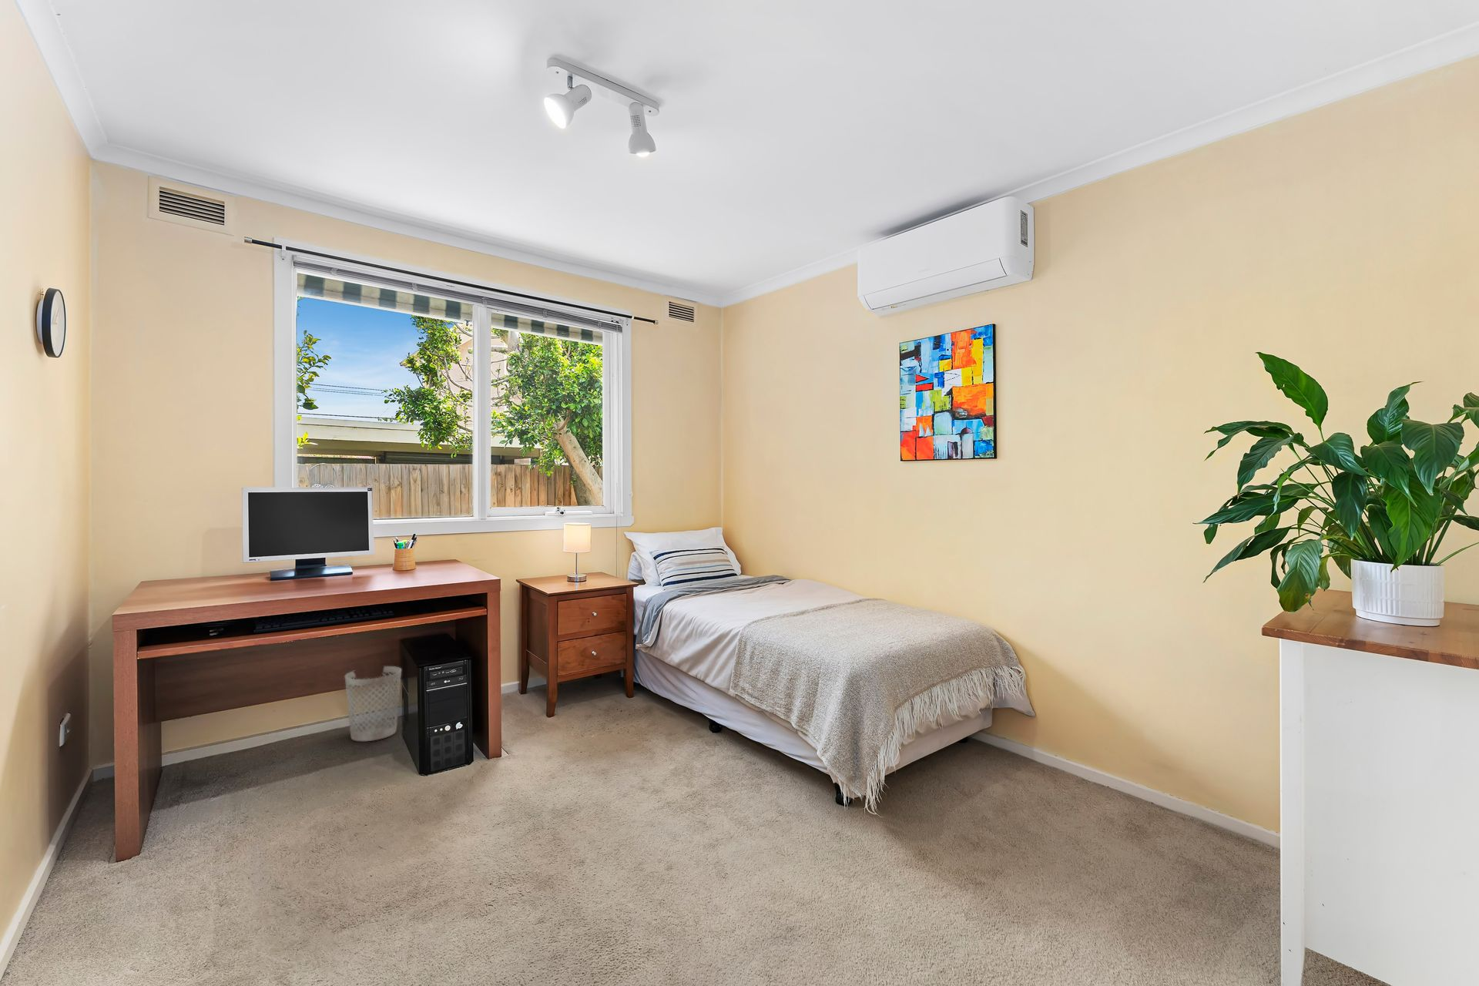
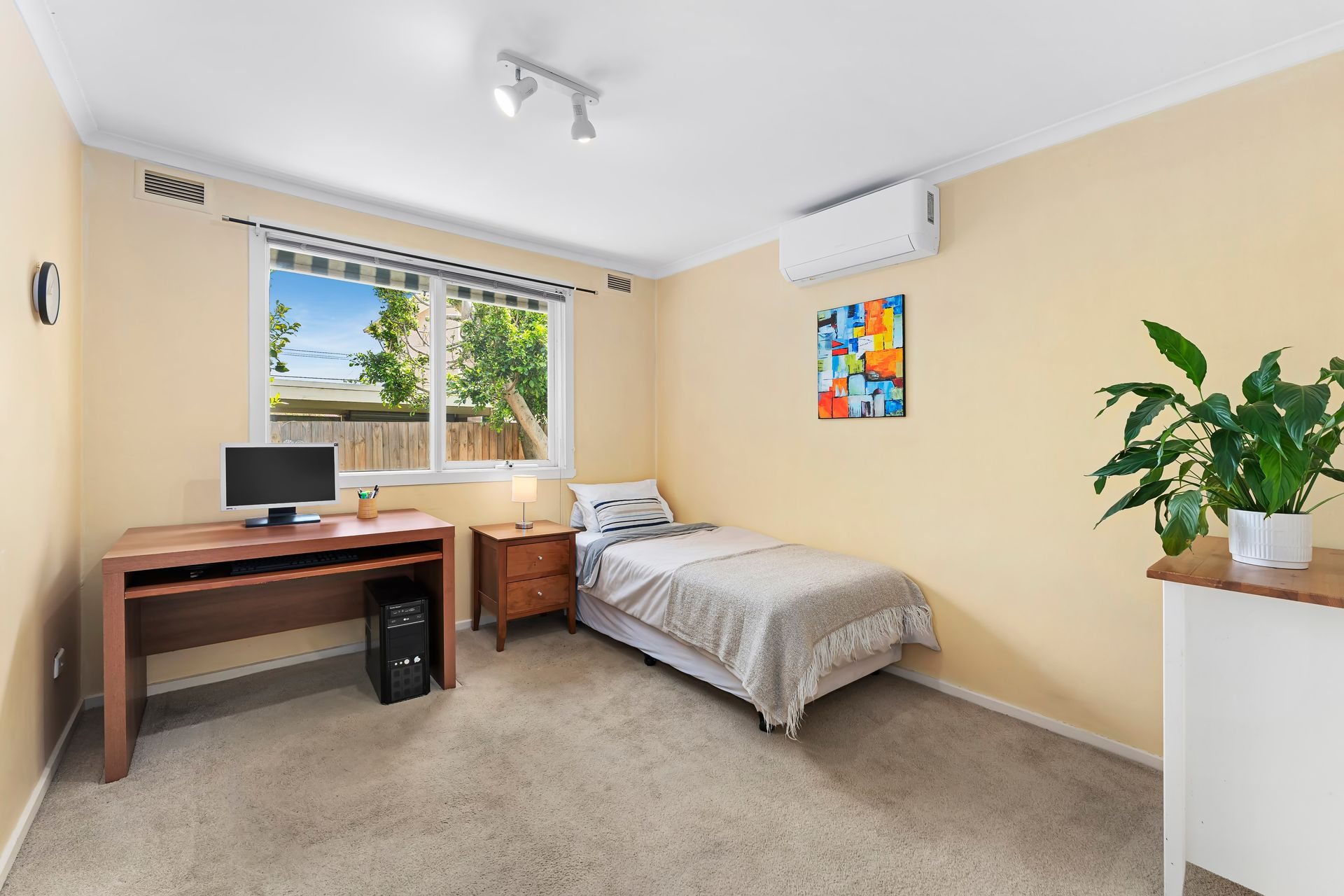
- wastebasket [344,666,402,742]
